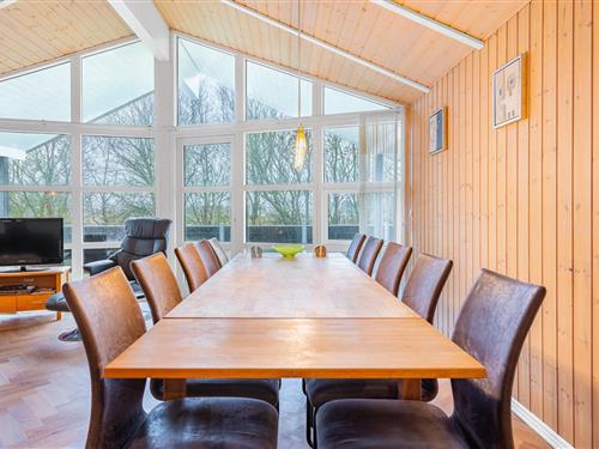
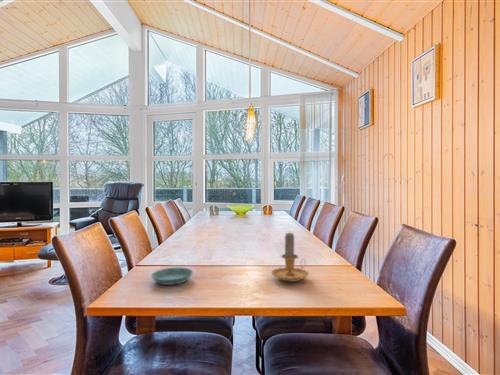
+ candle [270,231,309,283]
+ saucer [150,267,194,286]
